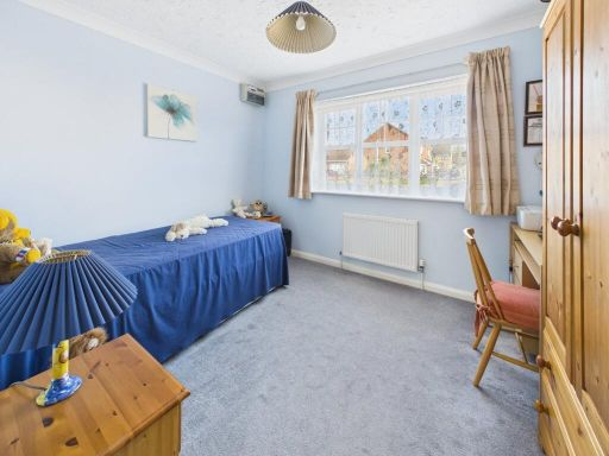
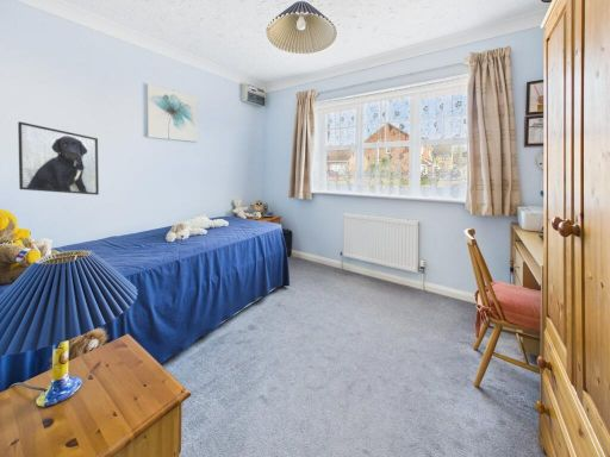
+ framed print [17,120,100,196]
